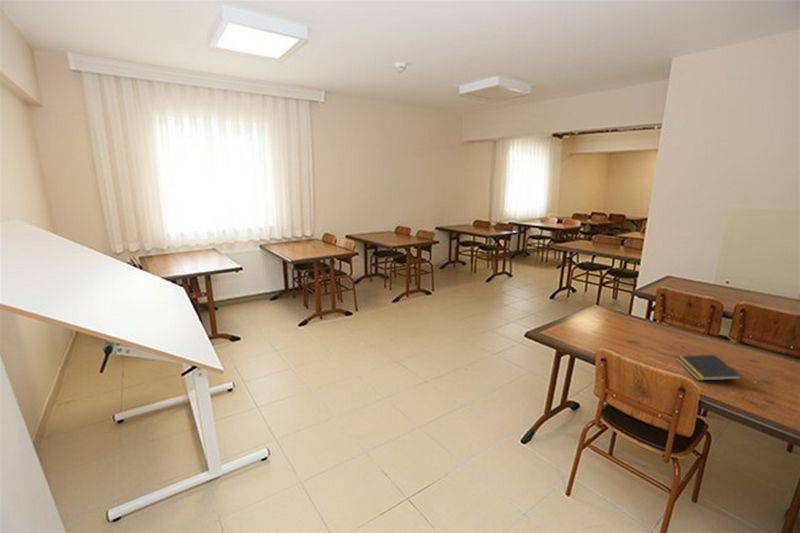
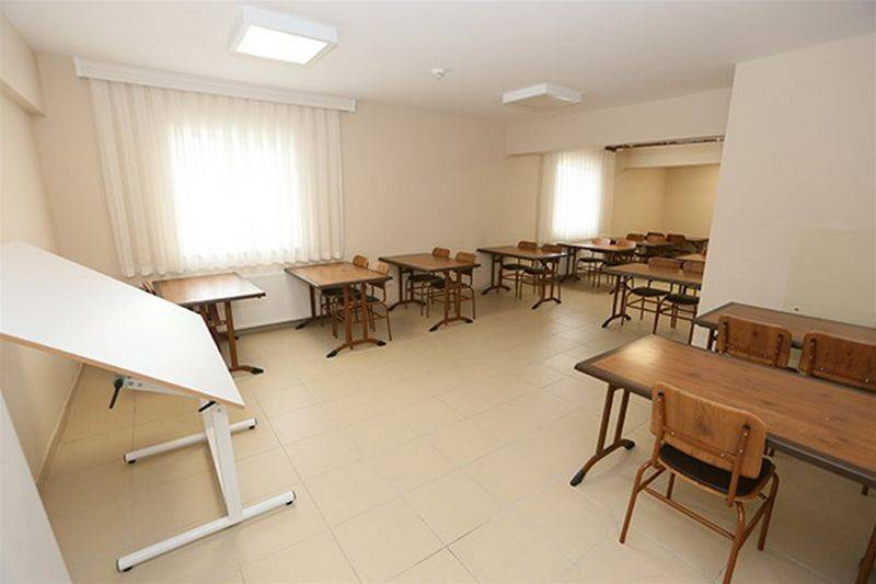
- notepad [676,354,743,381]
